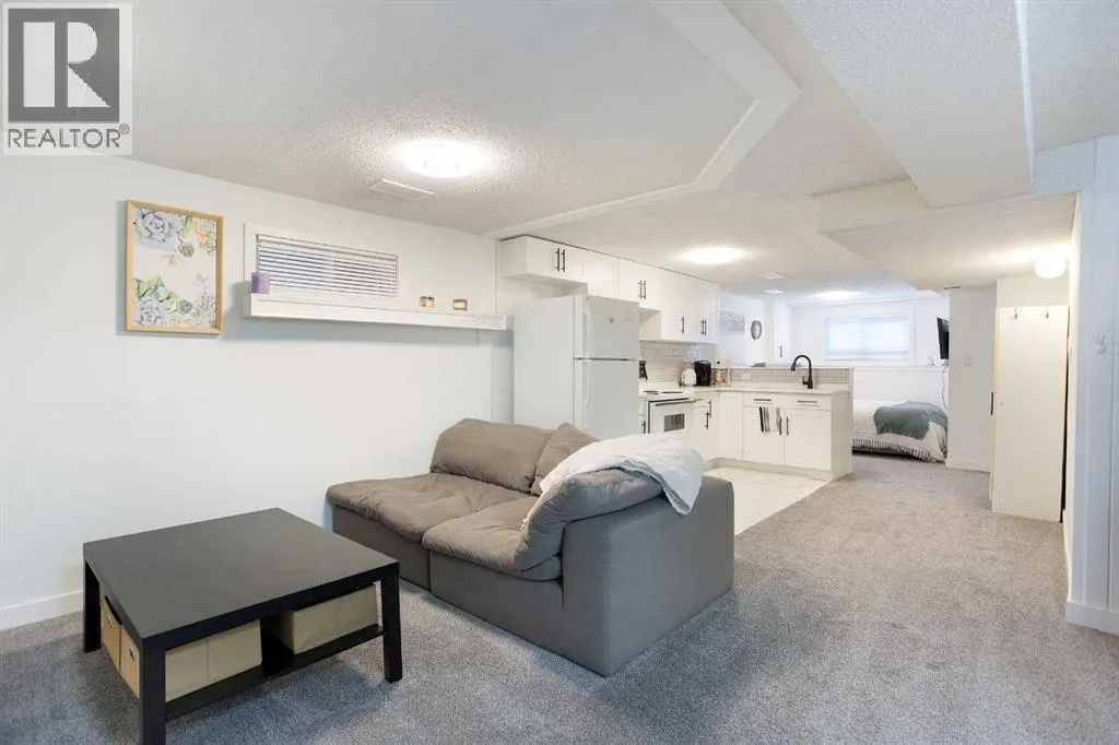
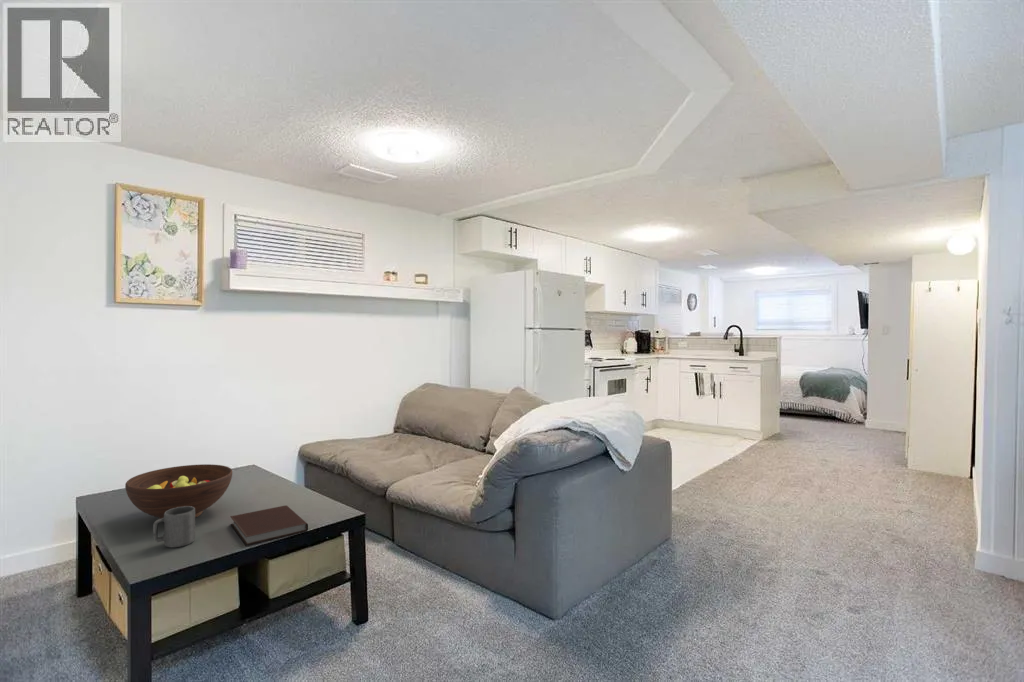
+ mug [152,506,196,548]
+ notebook [229,505,309,547]
+ fruit bowl [124,463,233,519]
